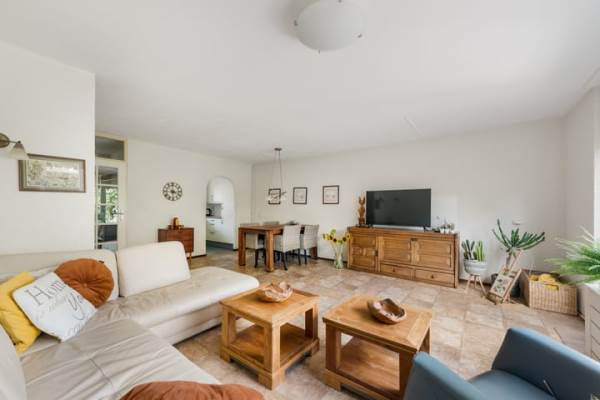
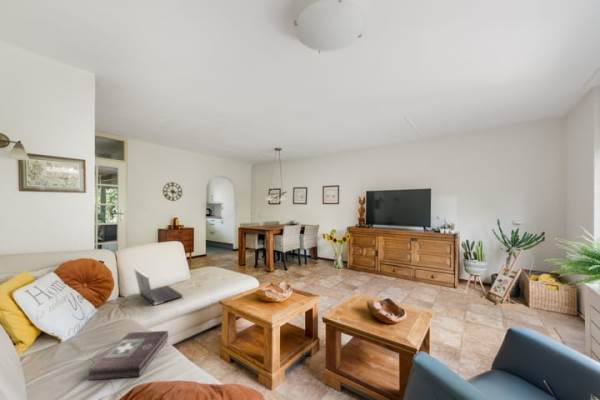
+ laptop computer [133,267,184,306]
+ first aid kit [88,330,169,381]
